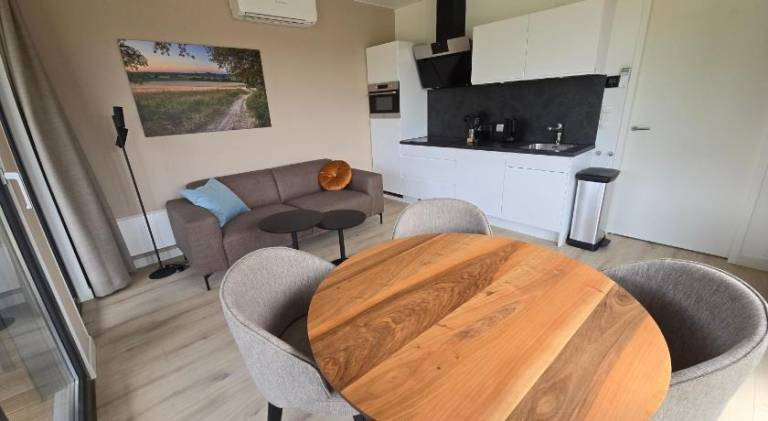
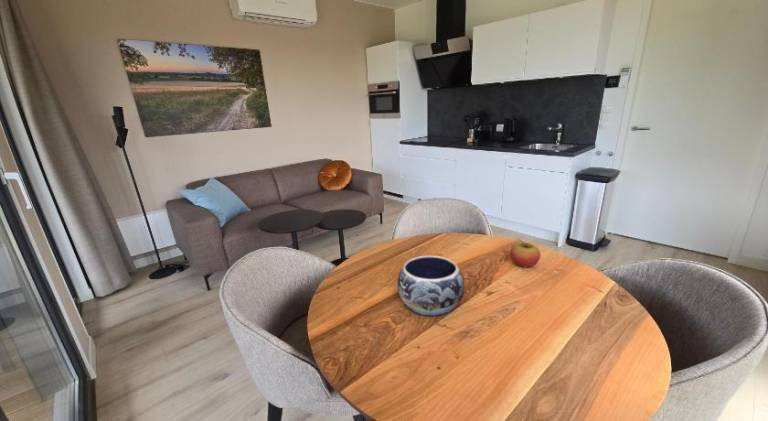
+ fruit [510,237,541,269]
+ decorative bowl [396,255,465,317]
